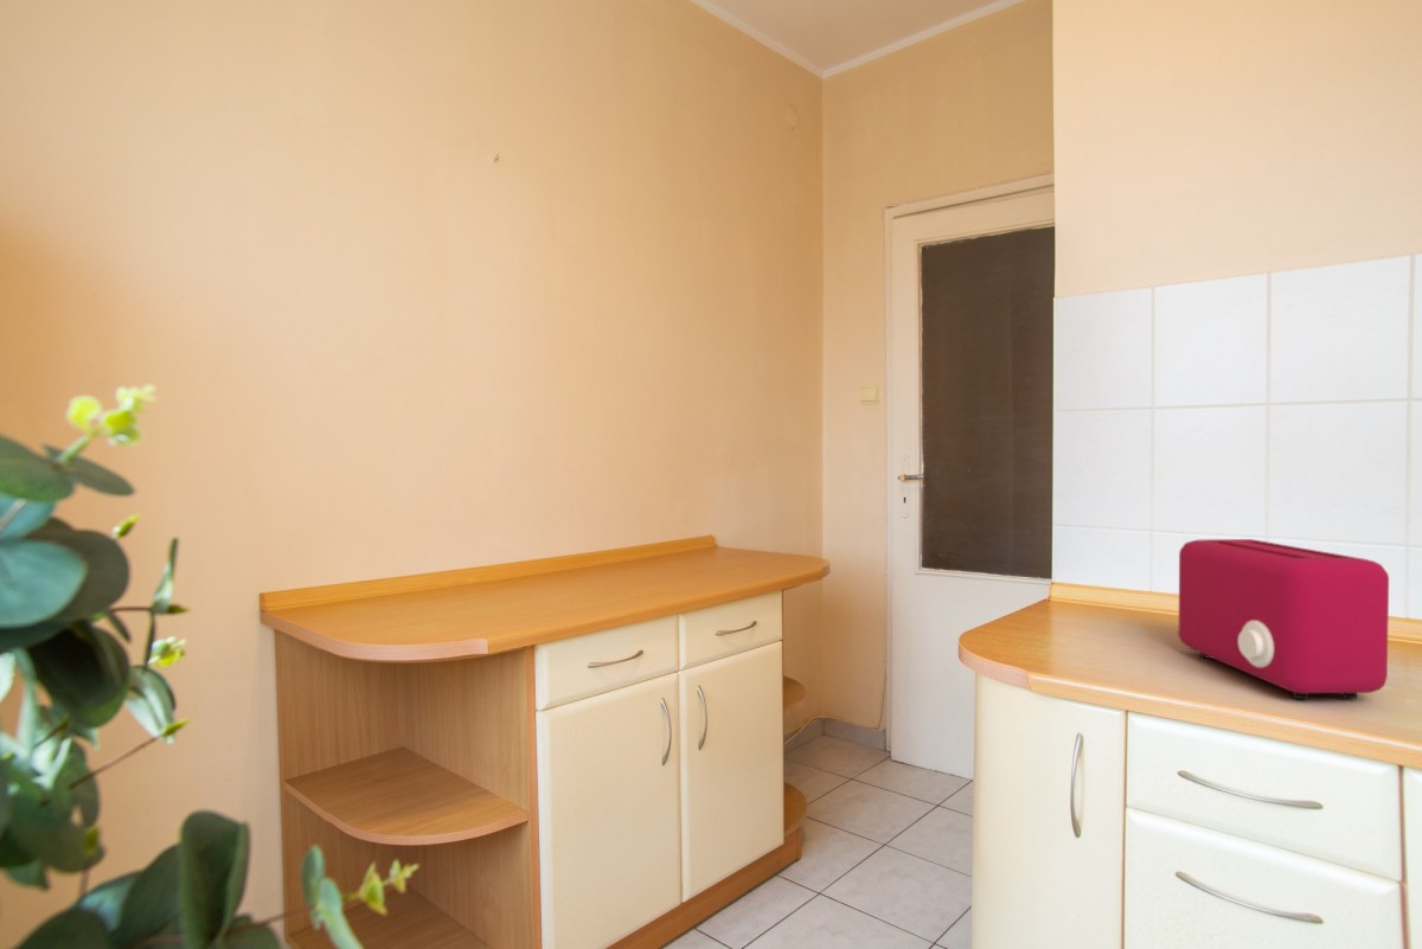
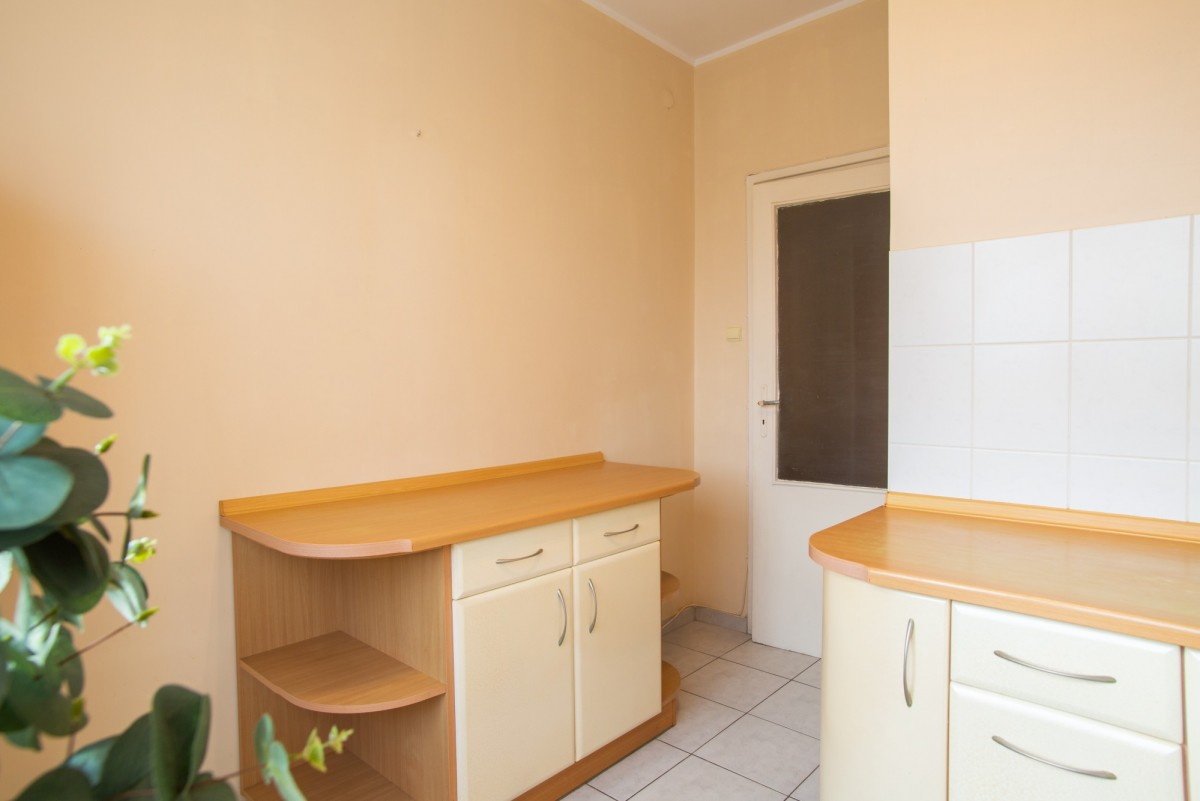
- toaster [1178,538,1390,700]
